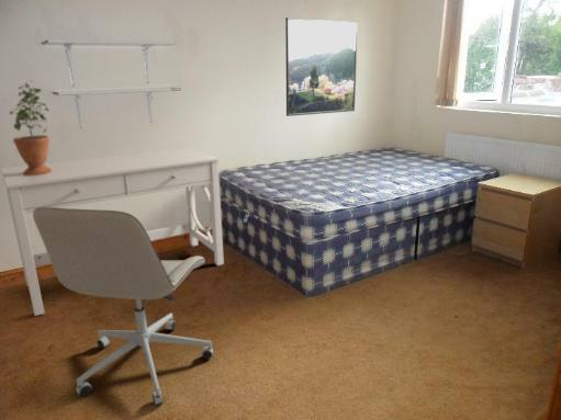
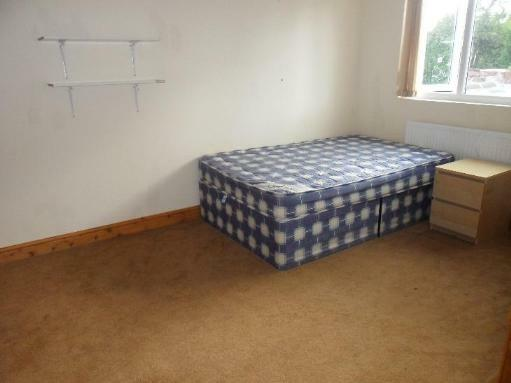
- office chair [32,207,214,406]
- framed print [284,16,359,117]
- desk [0,147,225,317]
- potted plant [9,79,52,175]
